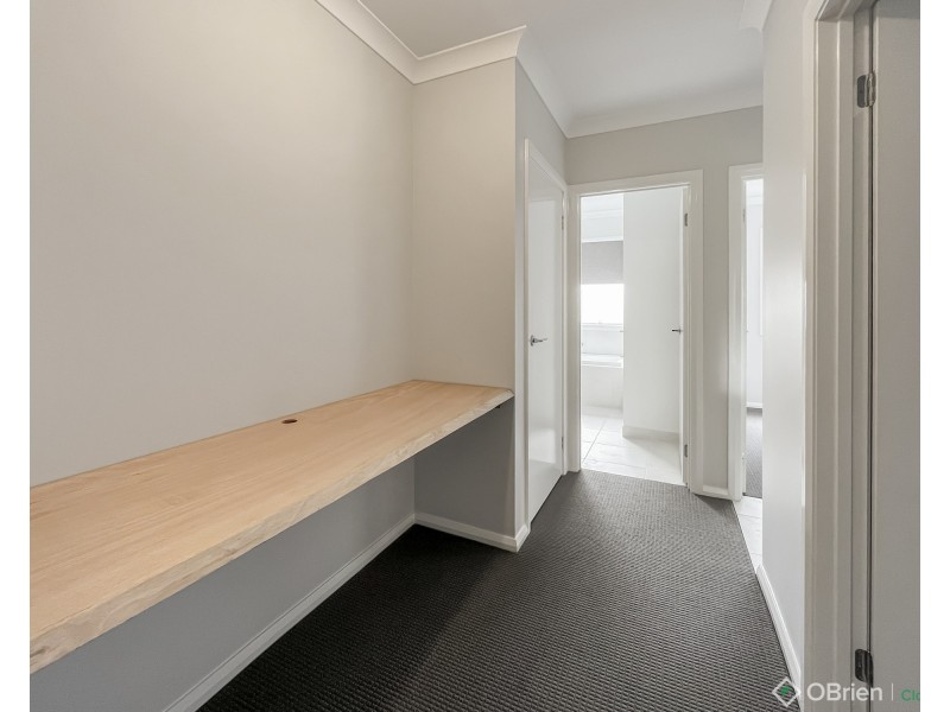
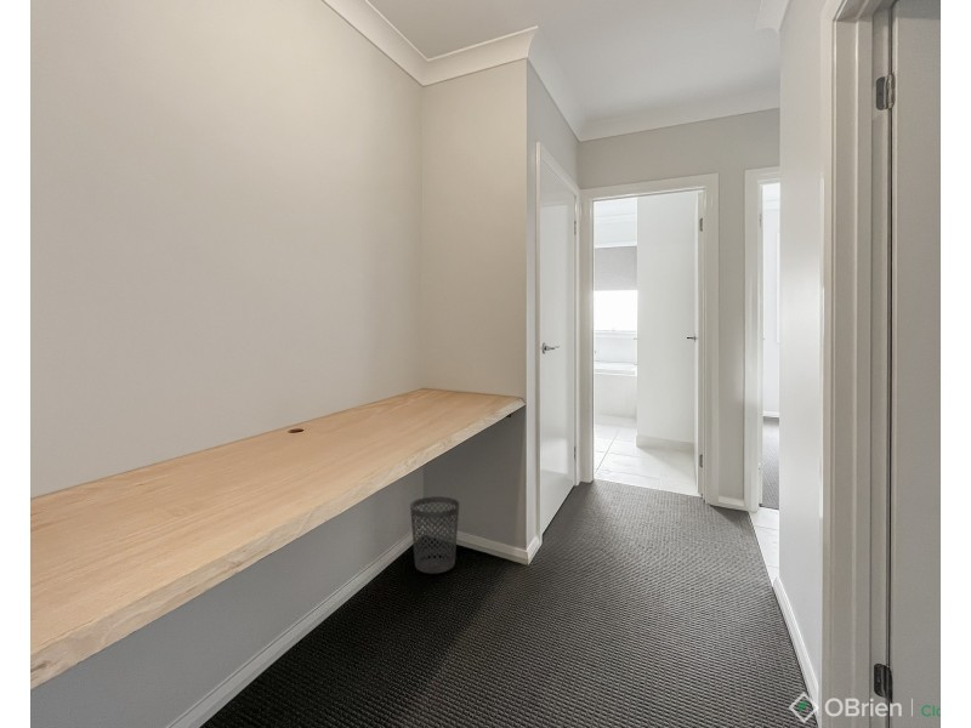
+ wastebasket [409,495,461,575]
